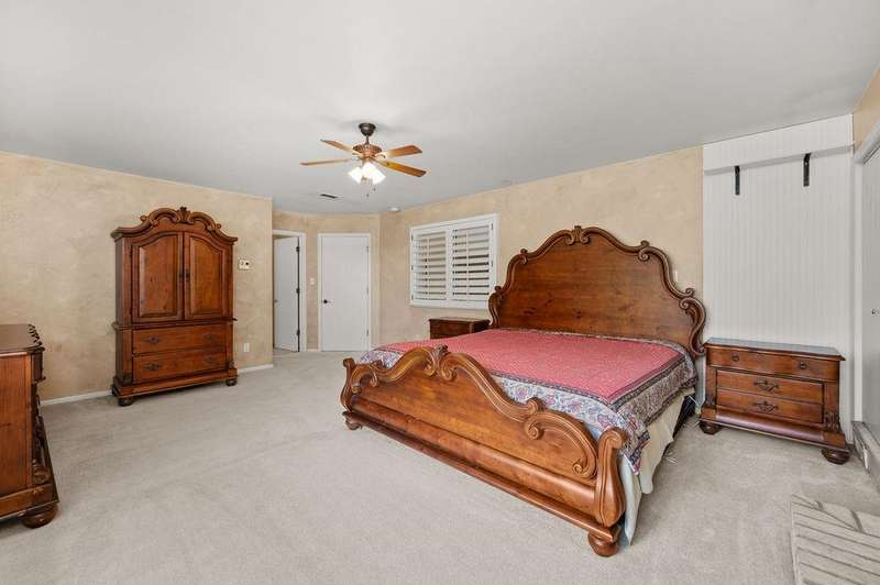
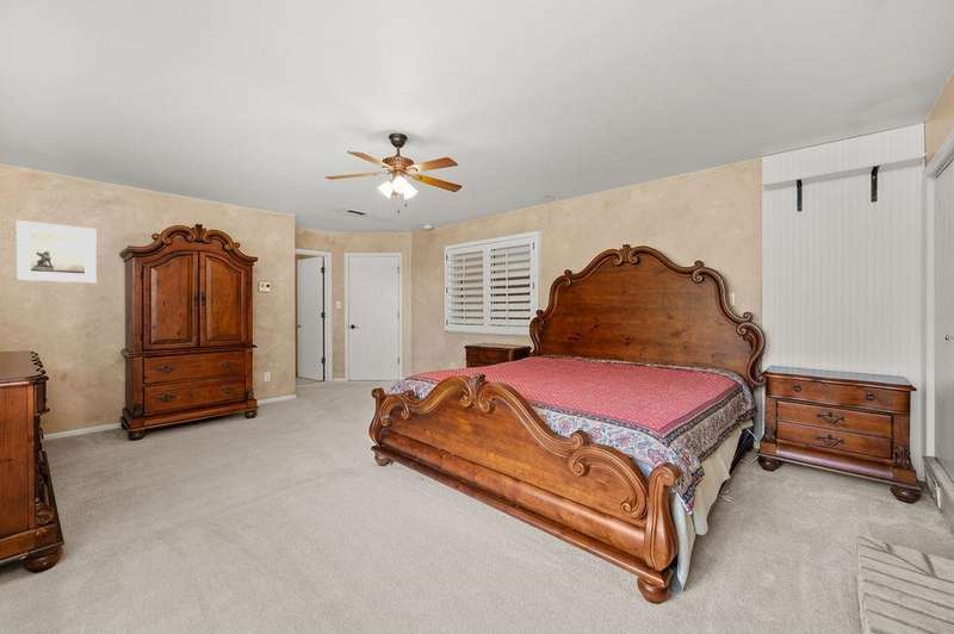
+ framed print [16,219,98,284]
